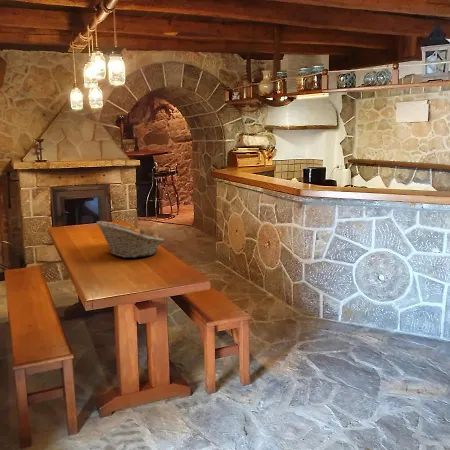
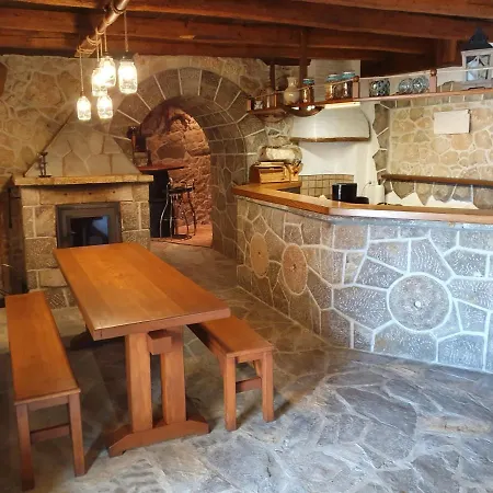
- fruit basket [96,220,165,259]
